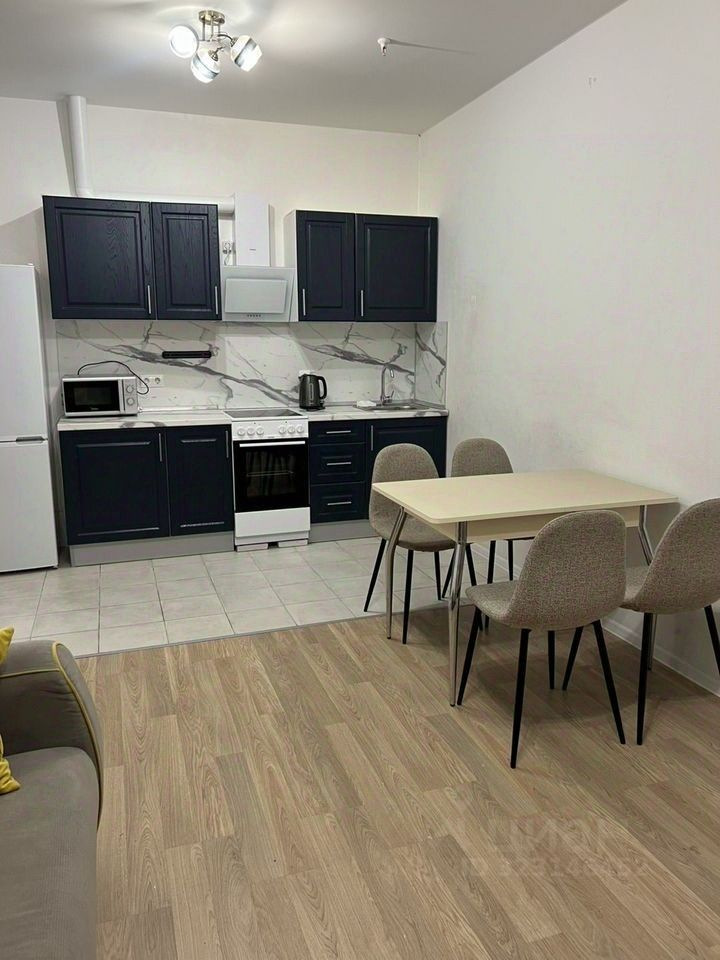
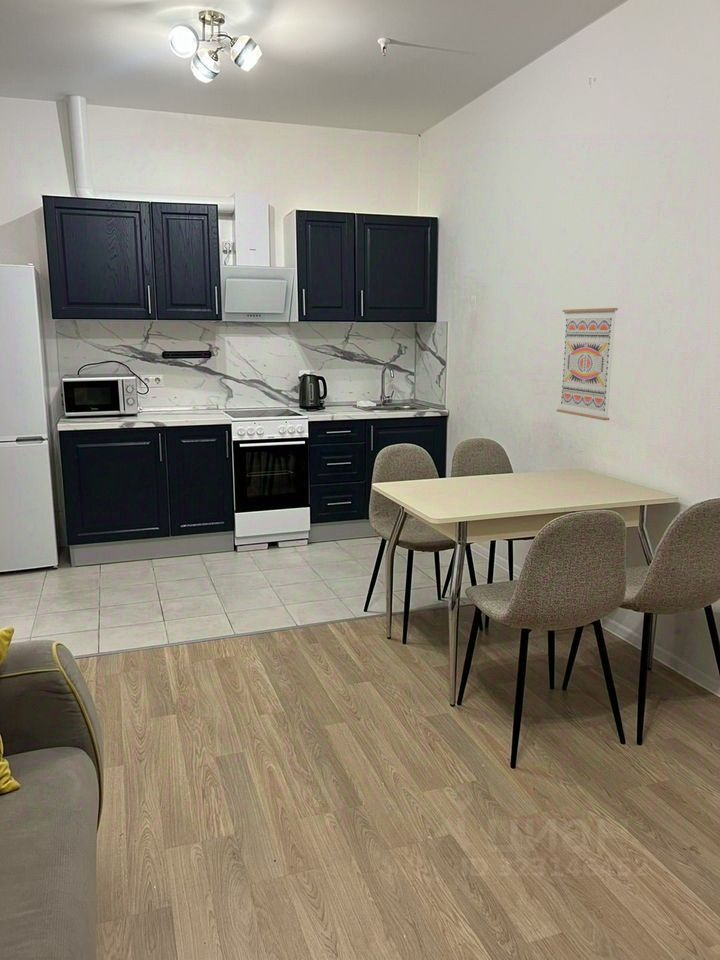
+ wall art [556,307,619,421]
